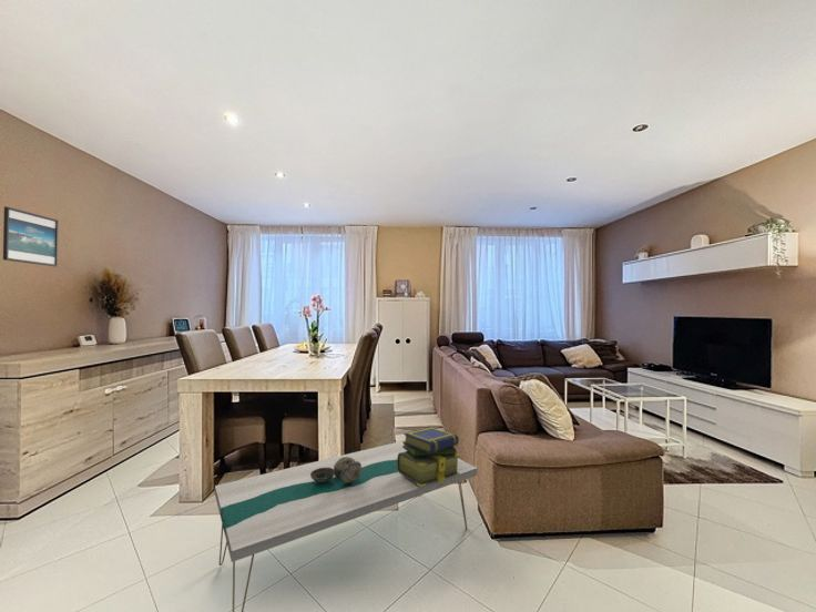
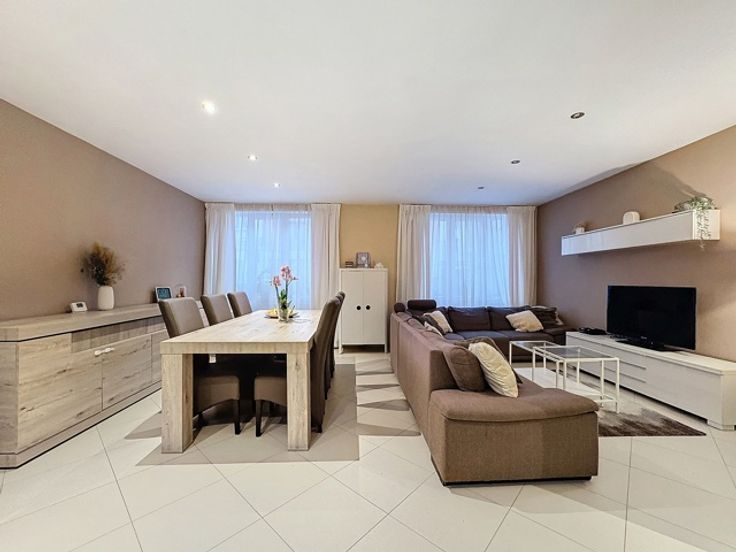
- coffee table [214,439,478,612]
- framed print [2,206,60,267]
- decorative bowl [310,457,361,483]
- stack of books [397,426,461,487]
